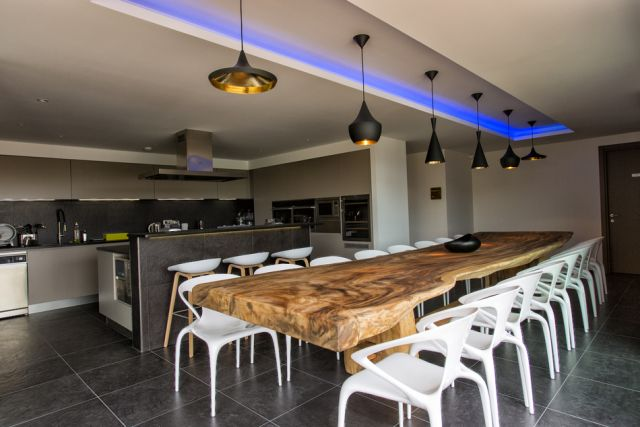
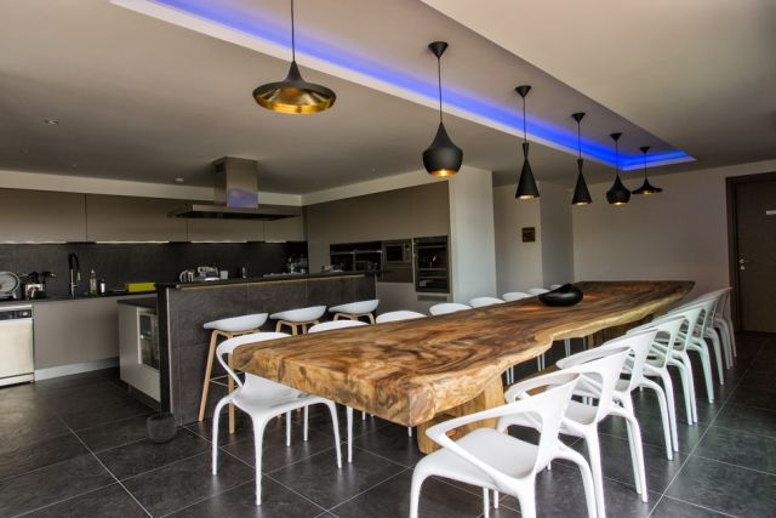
+ planter [147,411,178,444]
